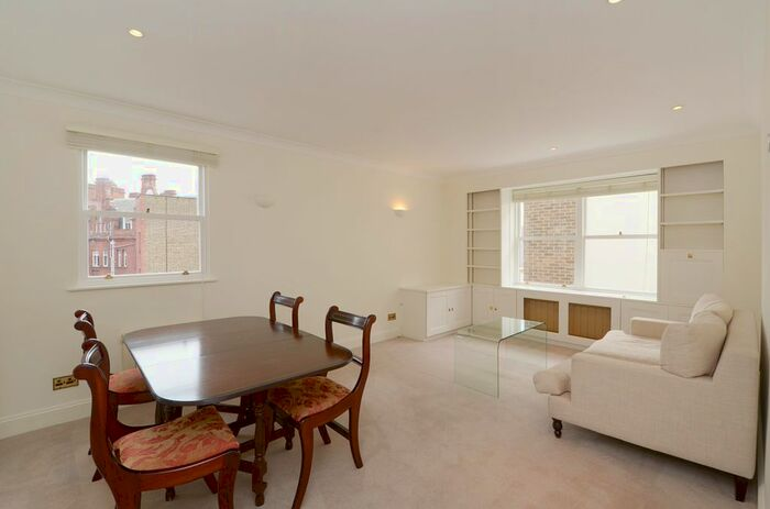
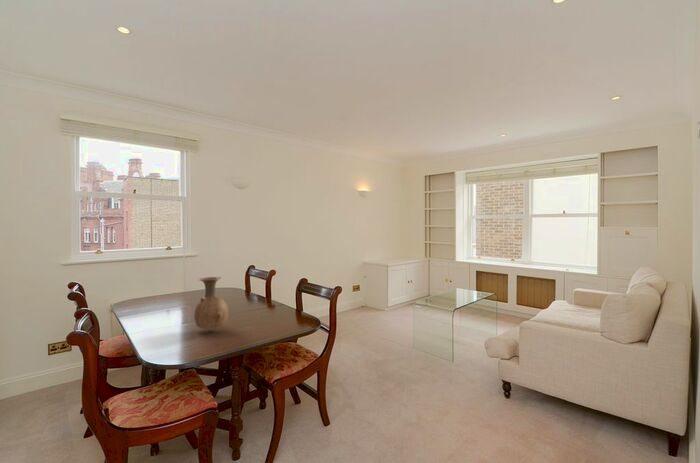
+ vase [193,276,229,332]
